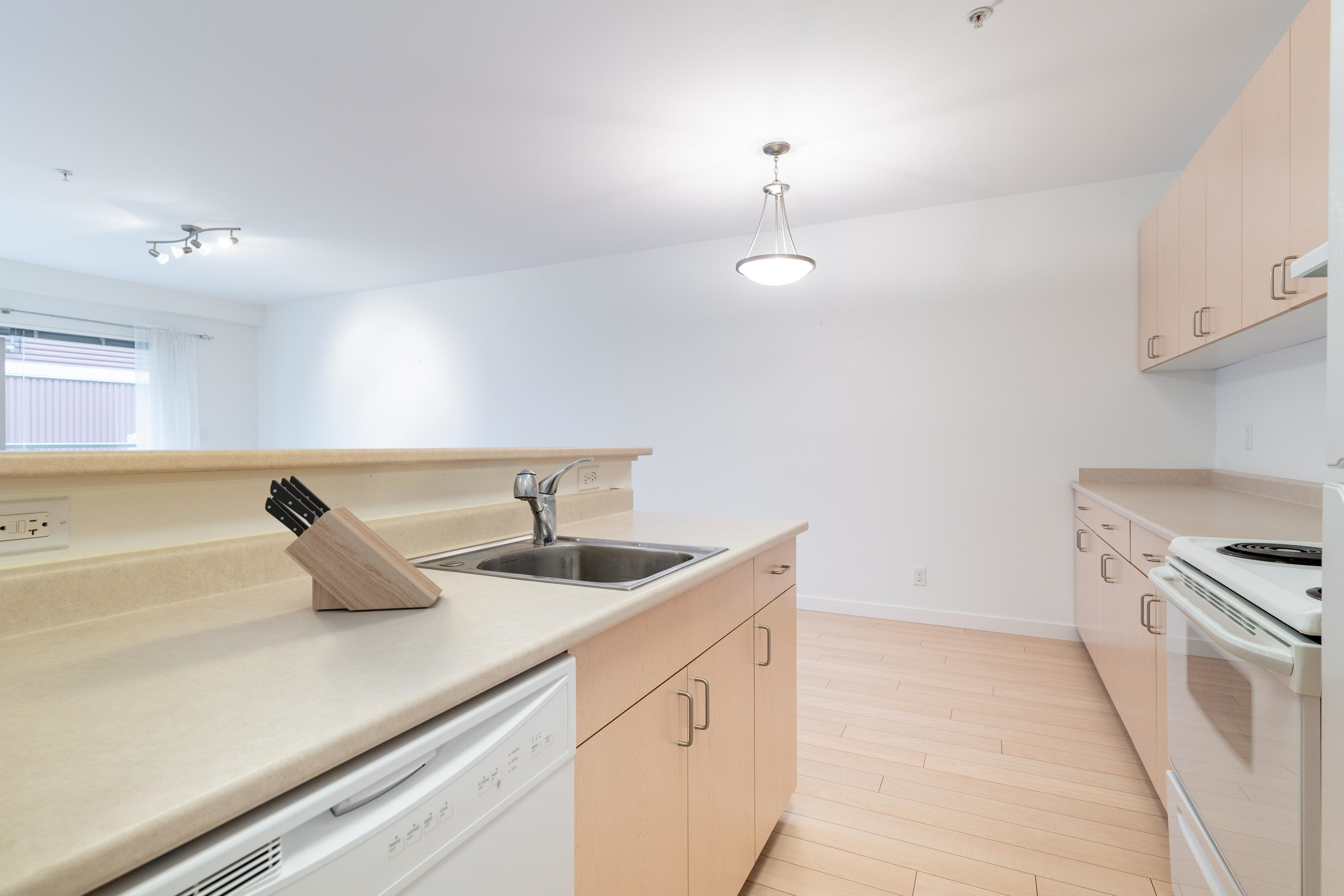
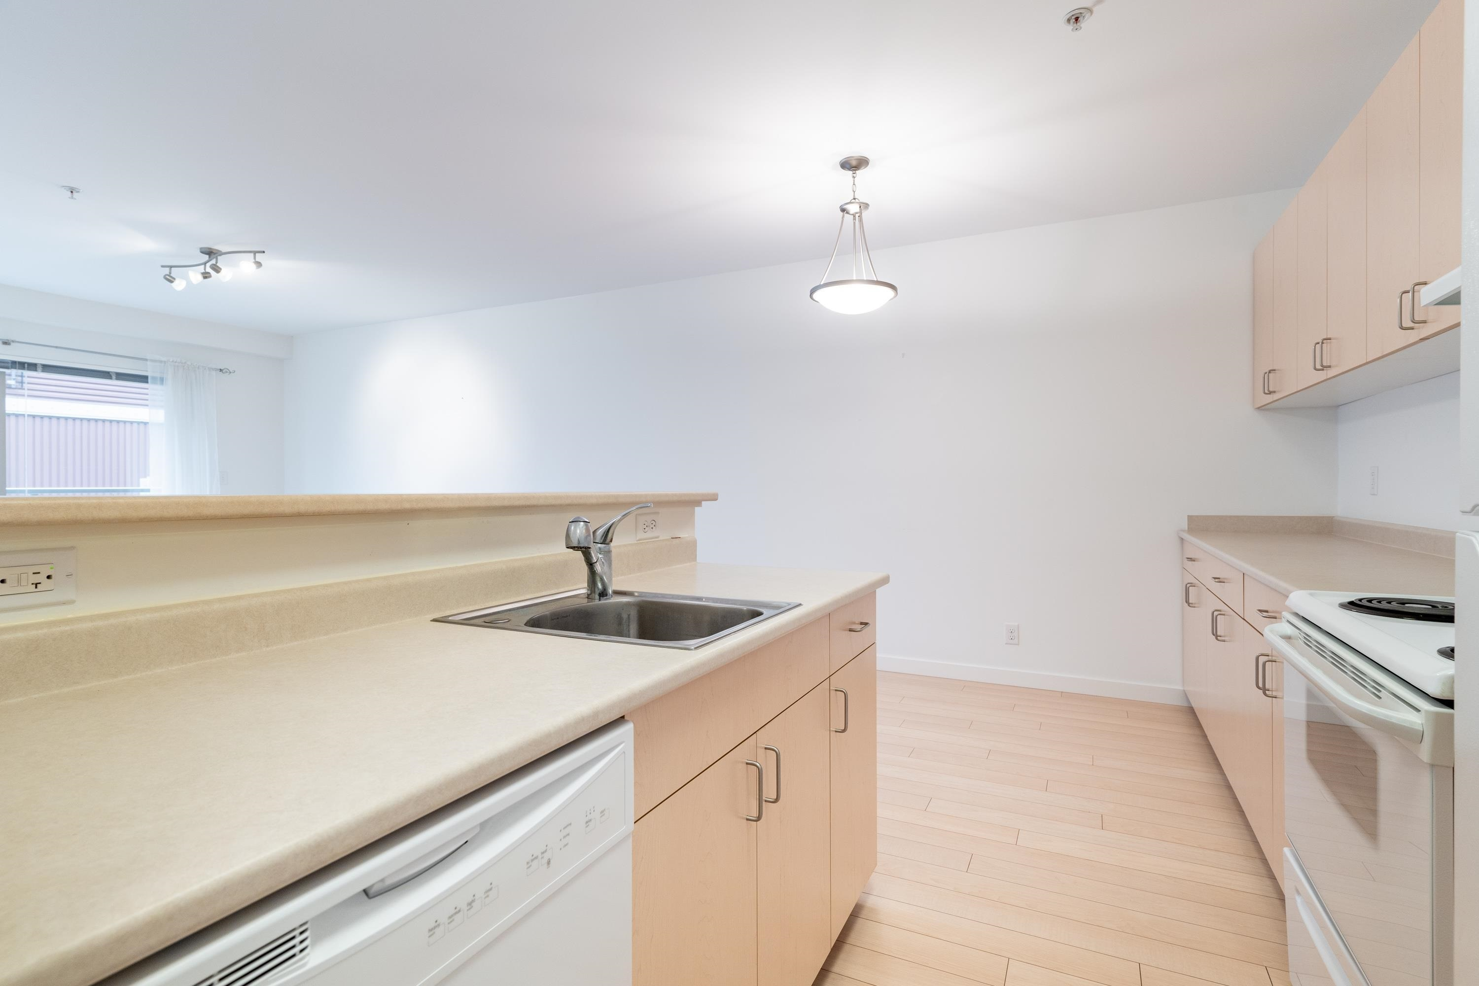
- knife block [265,475,443,611]
